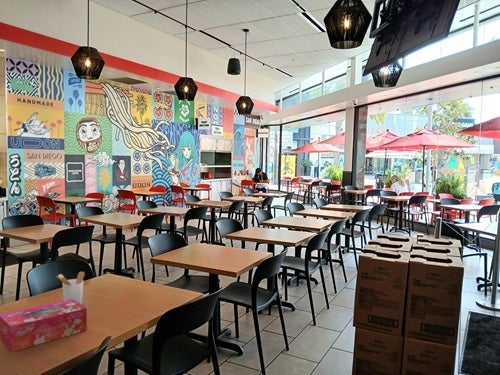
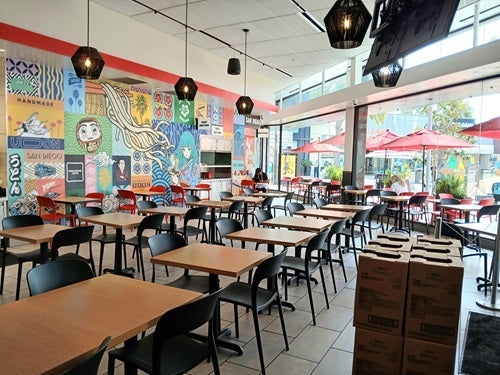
- tissue box [0,299,88,353]
- utensil holder [55,271,86,305]
